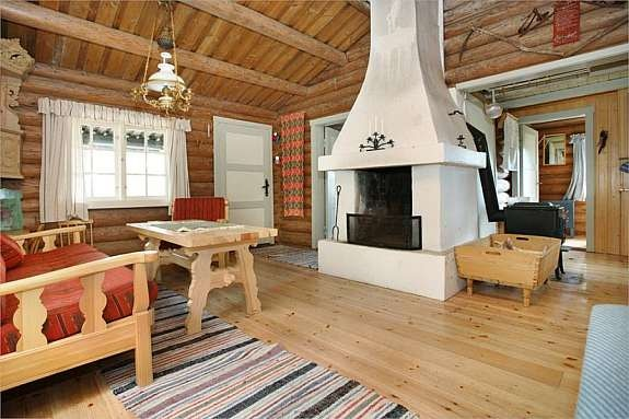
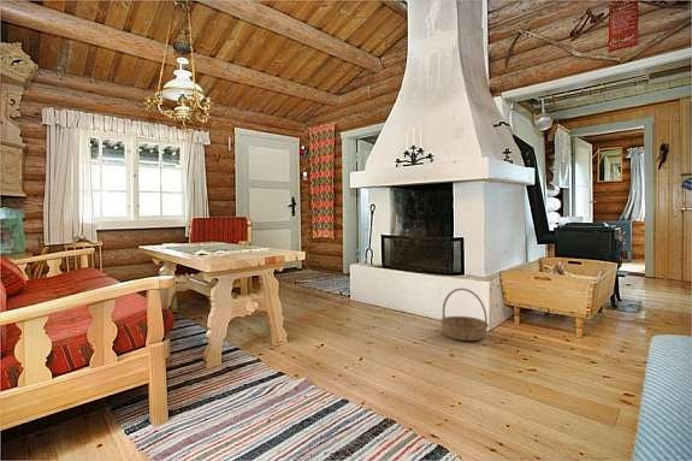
+ basket [439,286,490,342]
